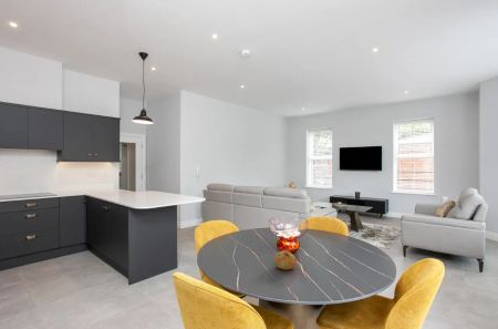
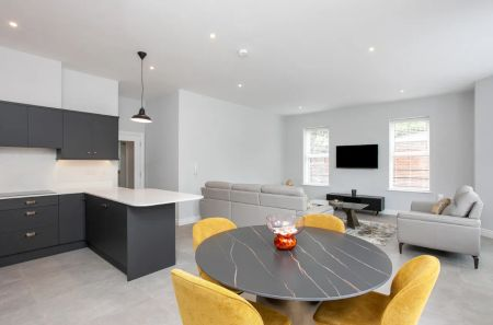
- fruit [273,249,298,270]
